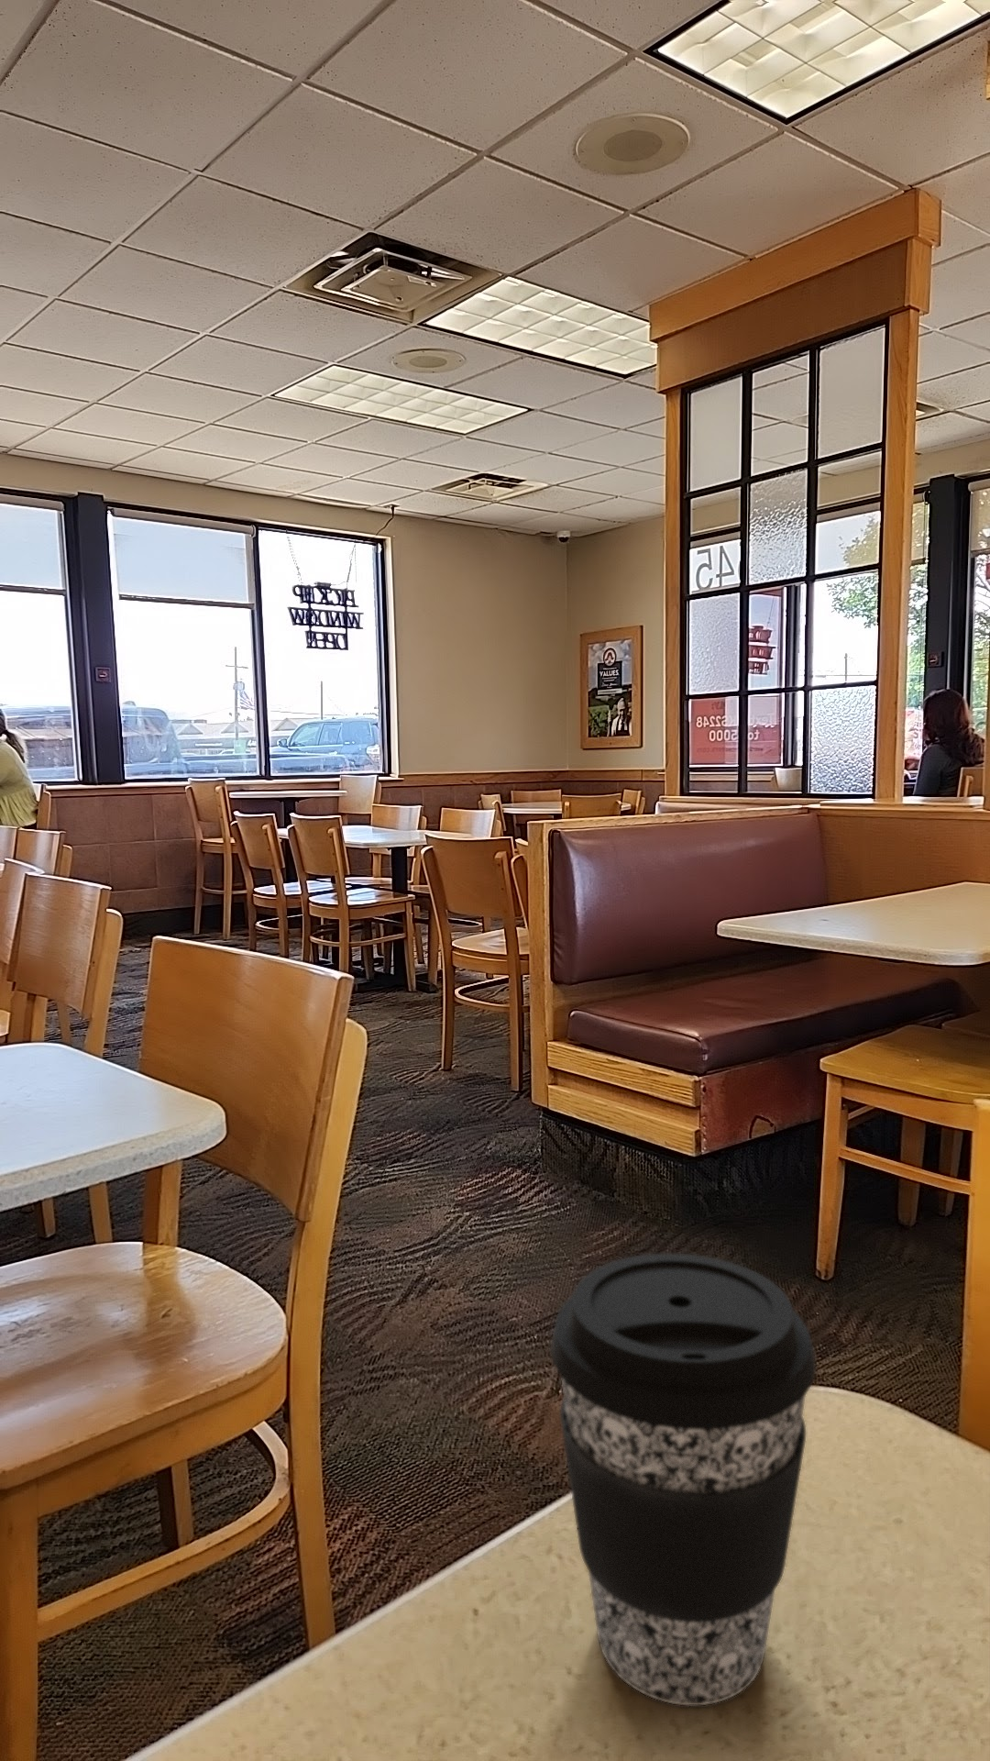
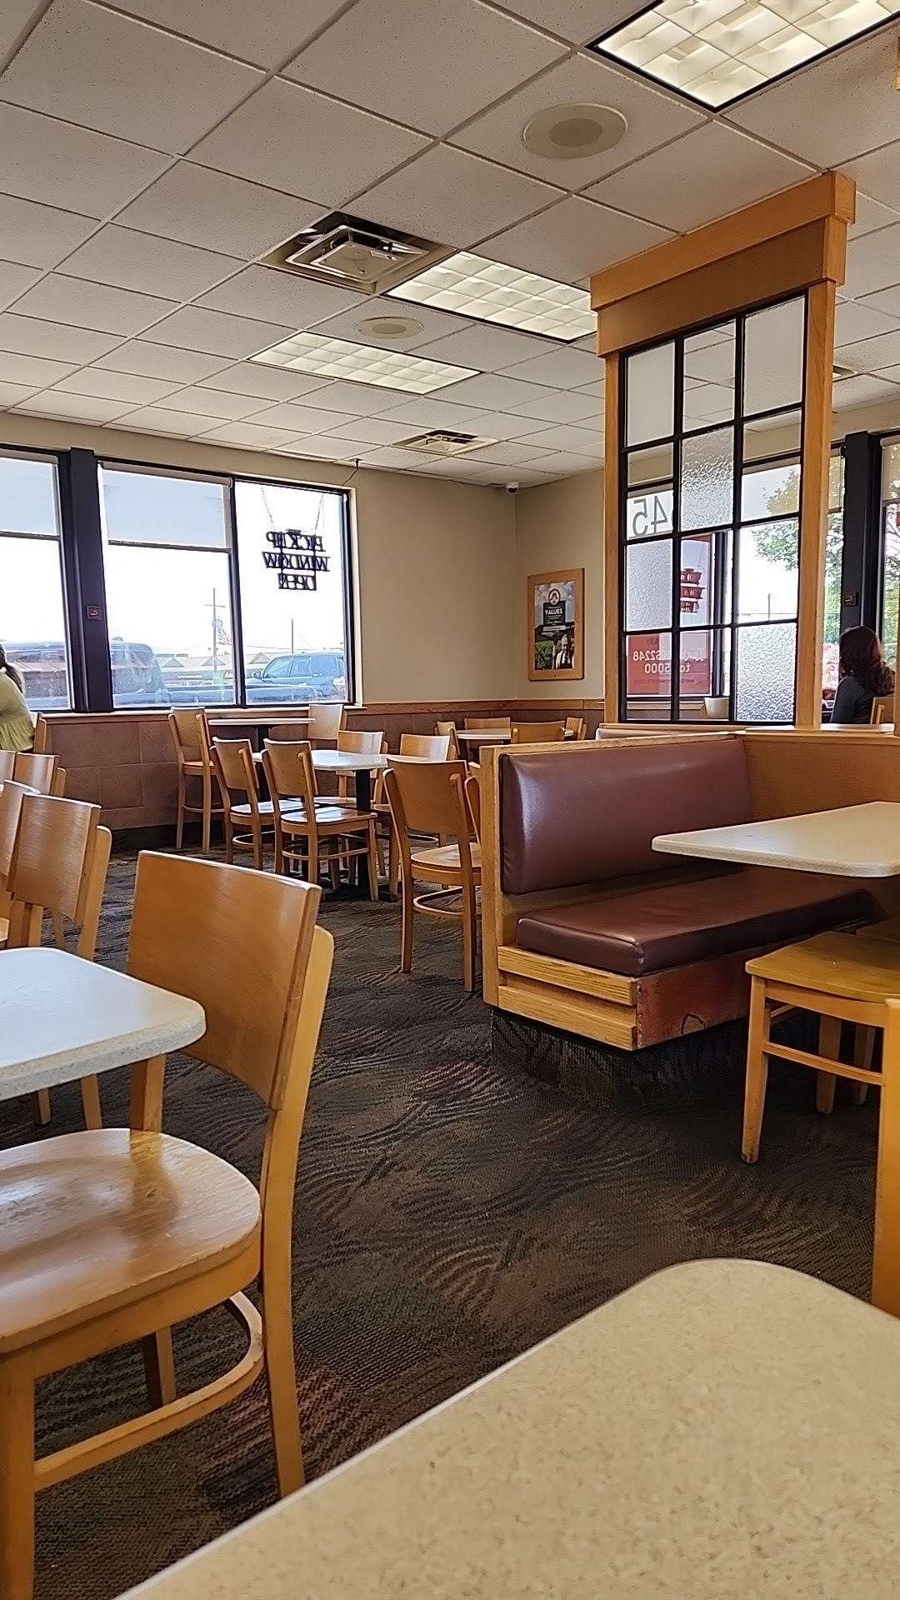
- coffee cup [550,1253,817,1707]
